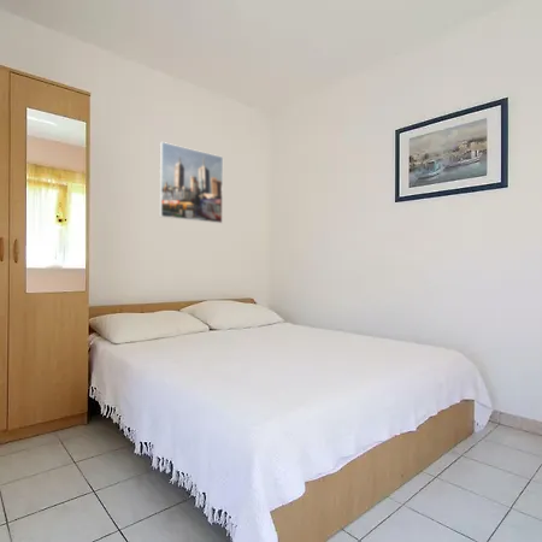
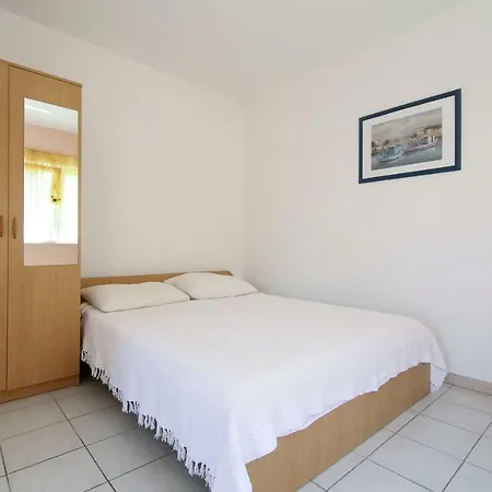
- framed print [158,141,224,224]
